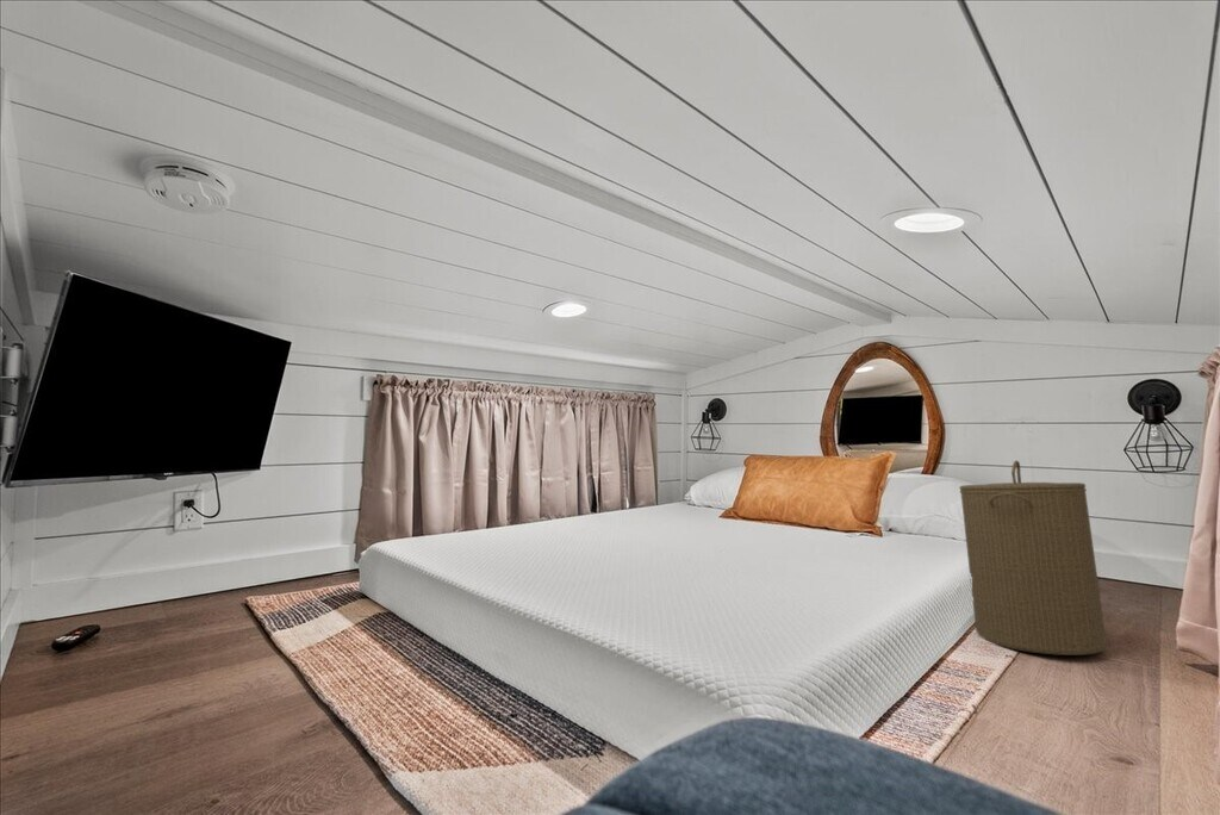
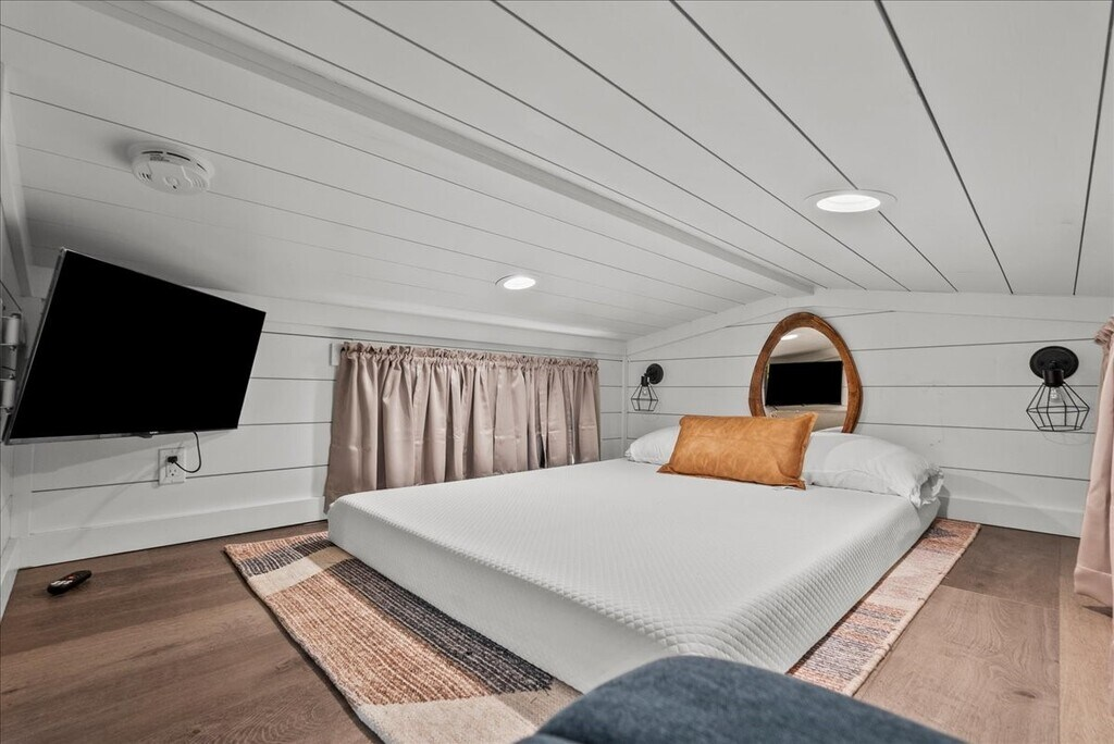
- laundry hamper [958,459,1108,657]
